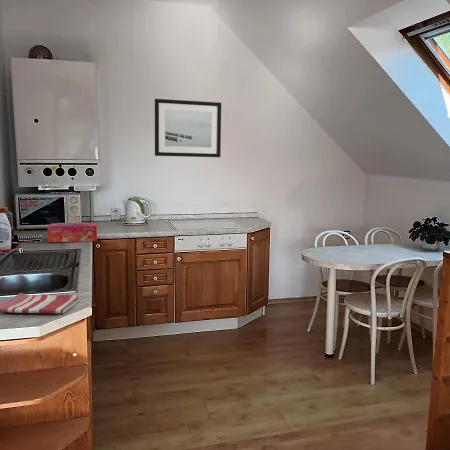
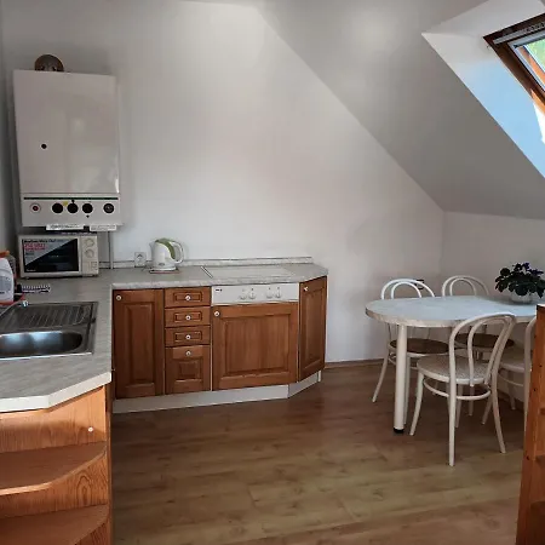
- wall art [154,98,222,158]
- tissue box [46,222,98,243]
- dish towel [0,292,80,315]
